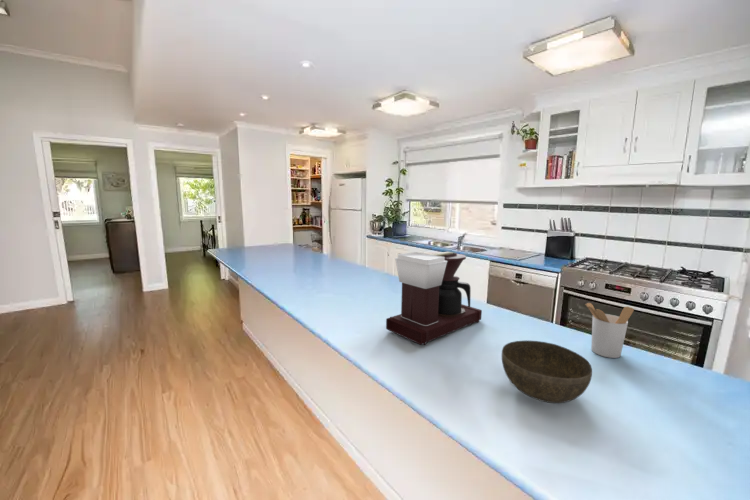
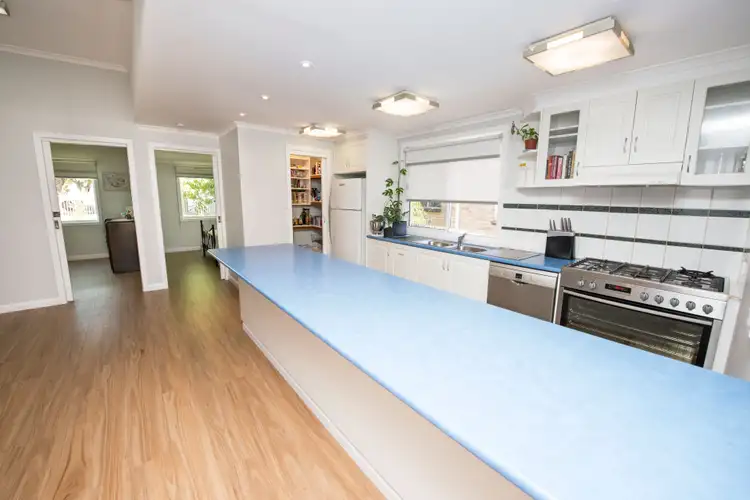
- bowl [501,339,593,404]
- utensil holder [584,302,635,359]
- coffee maker [385,251,483,346]
